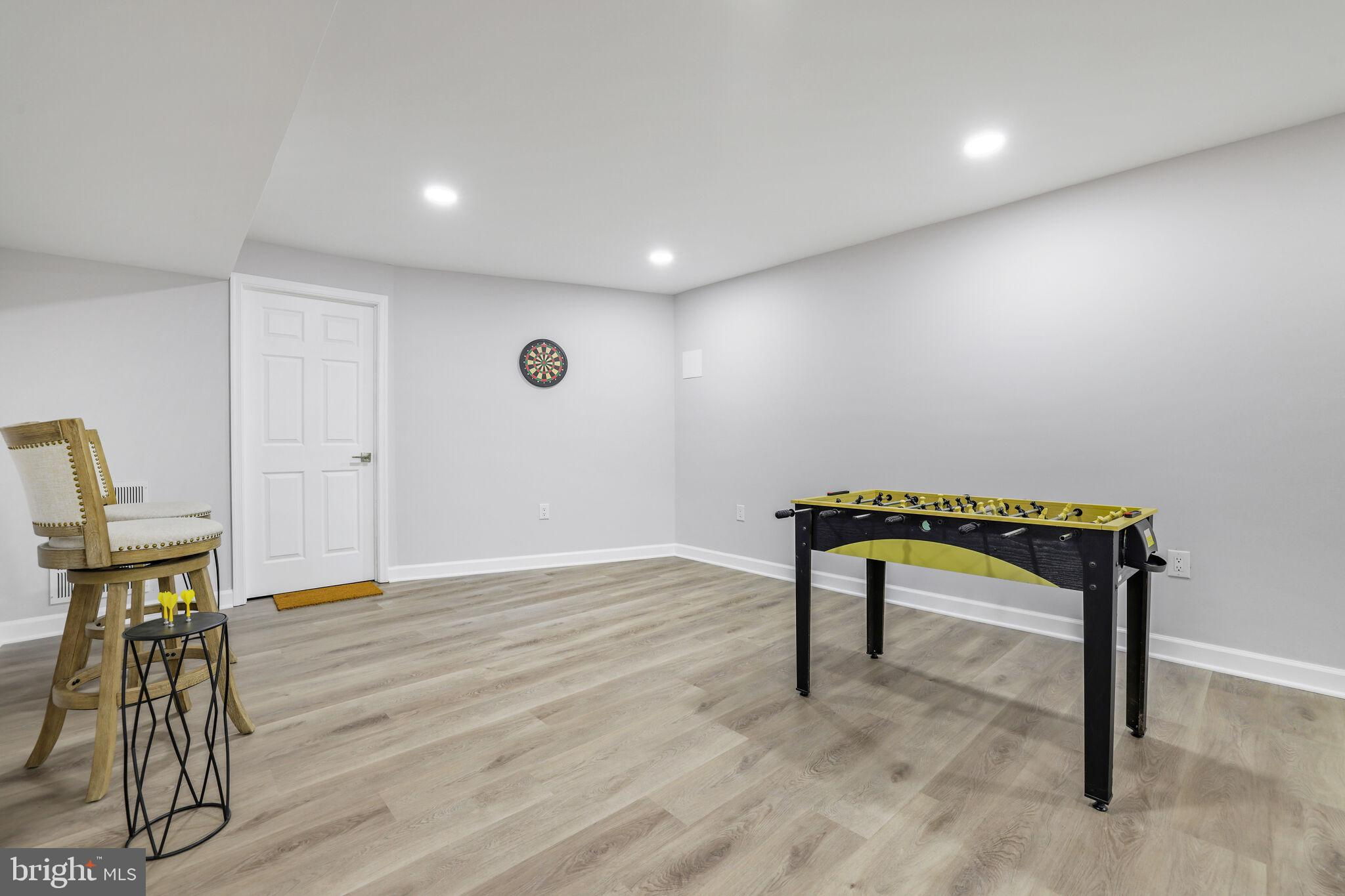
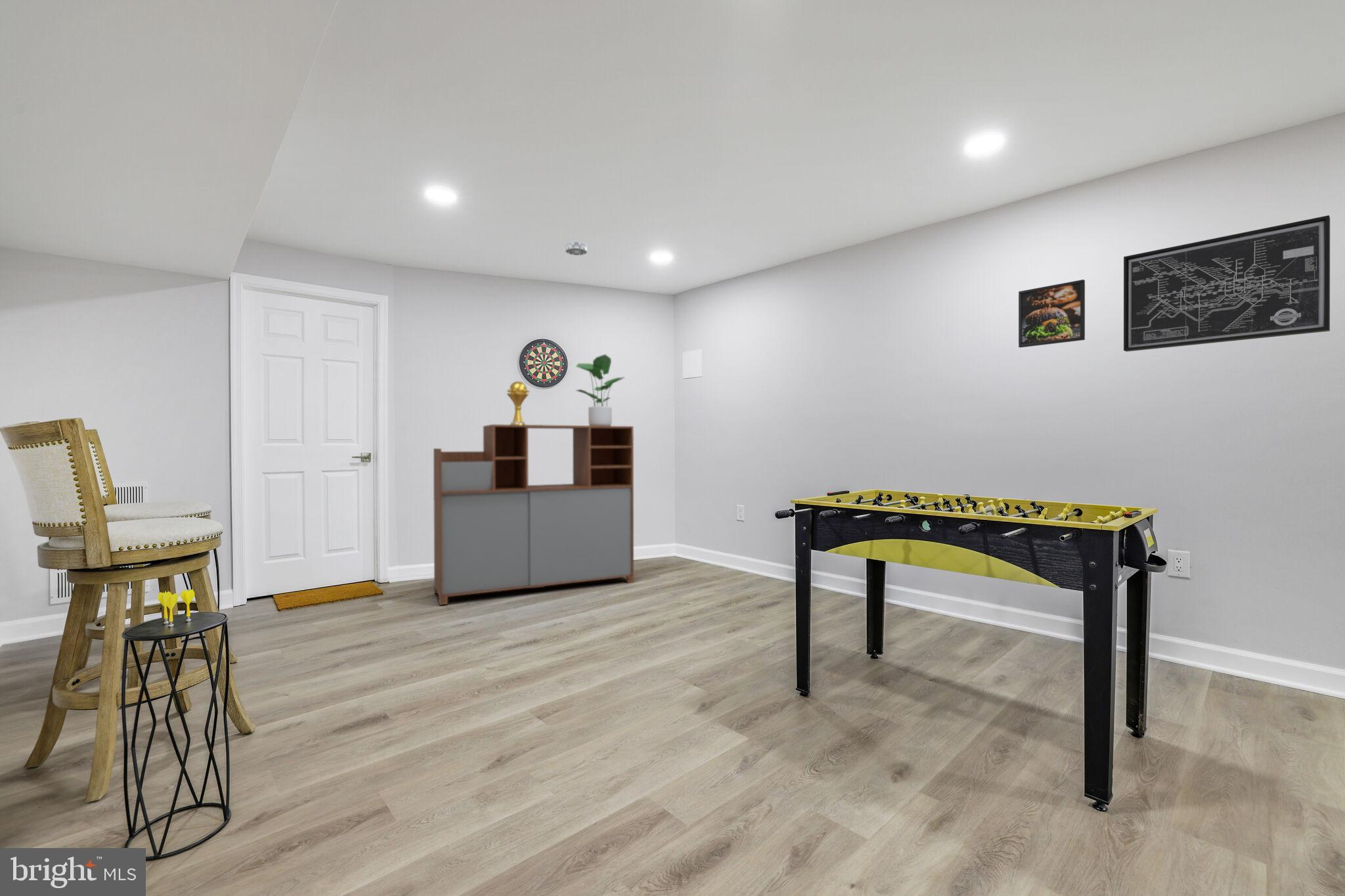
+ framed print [1018,279,1086,348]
+ trophy cup [506,381,530,425]
+ wall art [1123,215,1331,352]
+ smoke detector [565,240,588,256]
+ potted plant [575,354,626,426]
+ storage cabinet [433,423,634,606]
